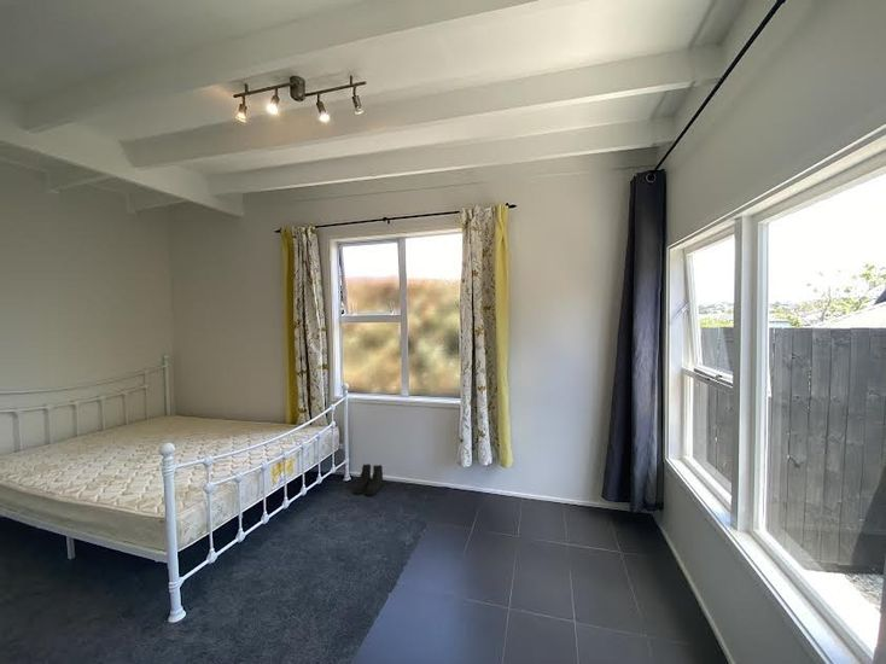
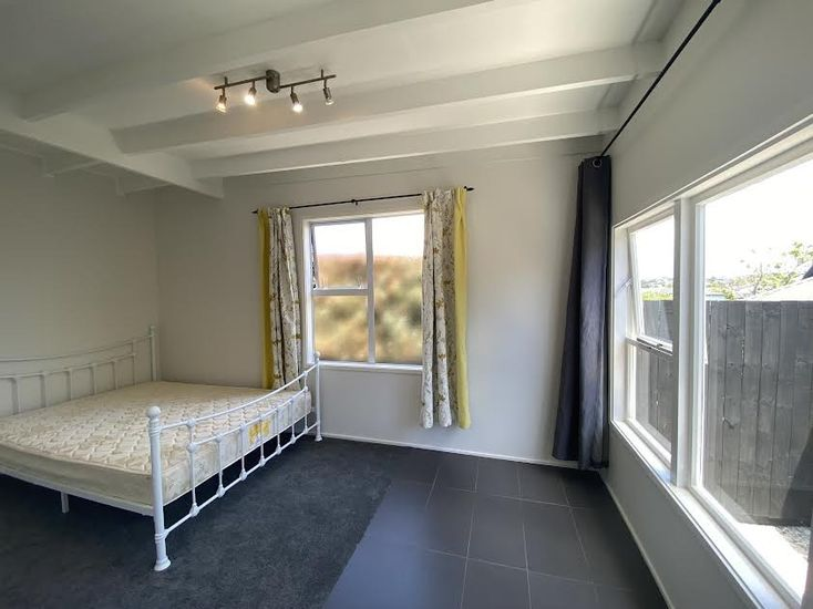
- boots [352,462,384,496]
